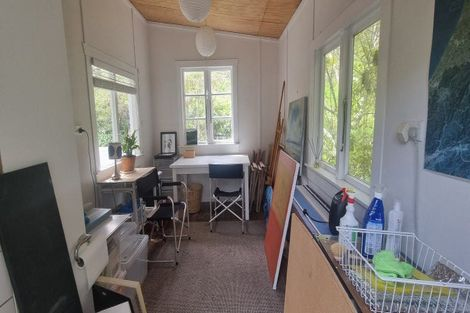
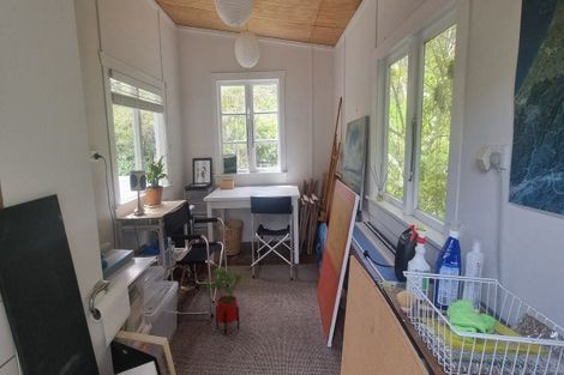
+ house plant [204,267,251,335]
